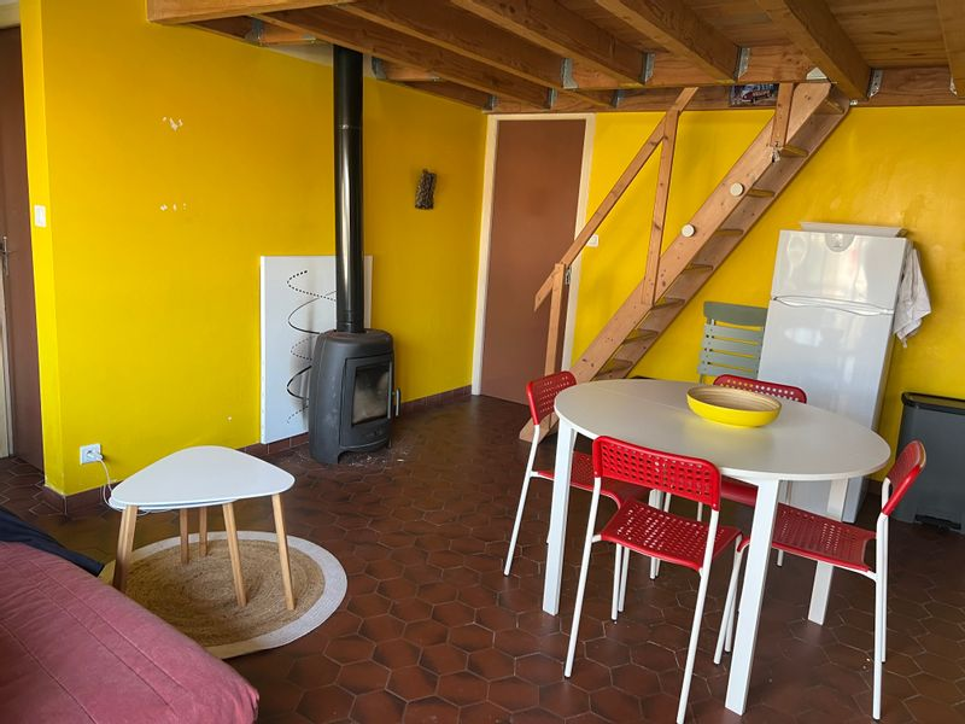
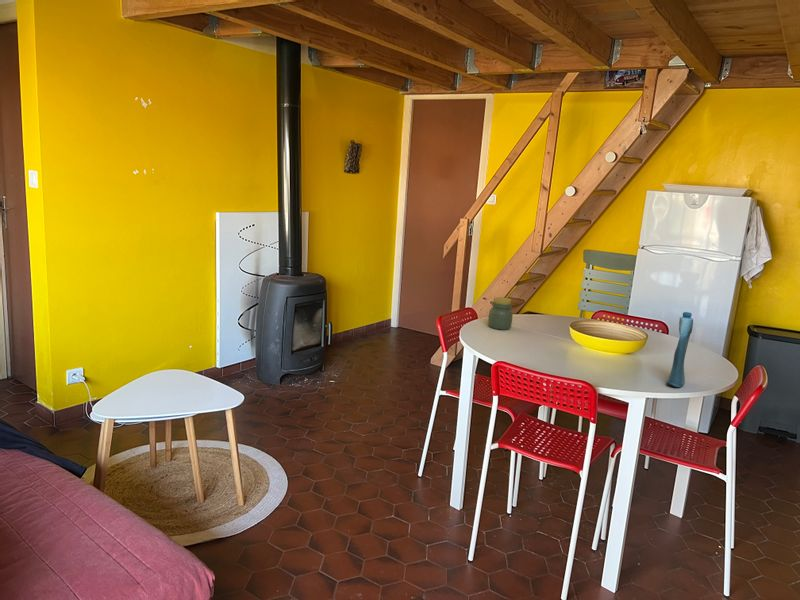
+ jar [487,296,514,331]
+ bottle [665,311,694,388]
